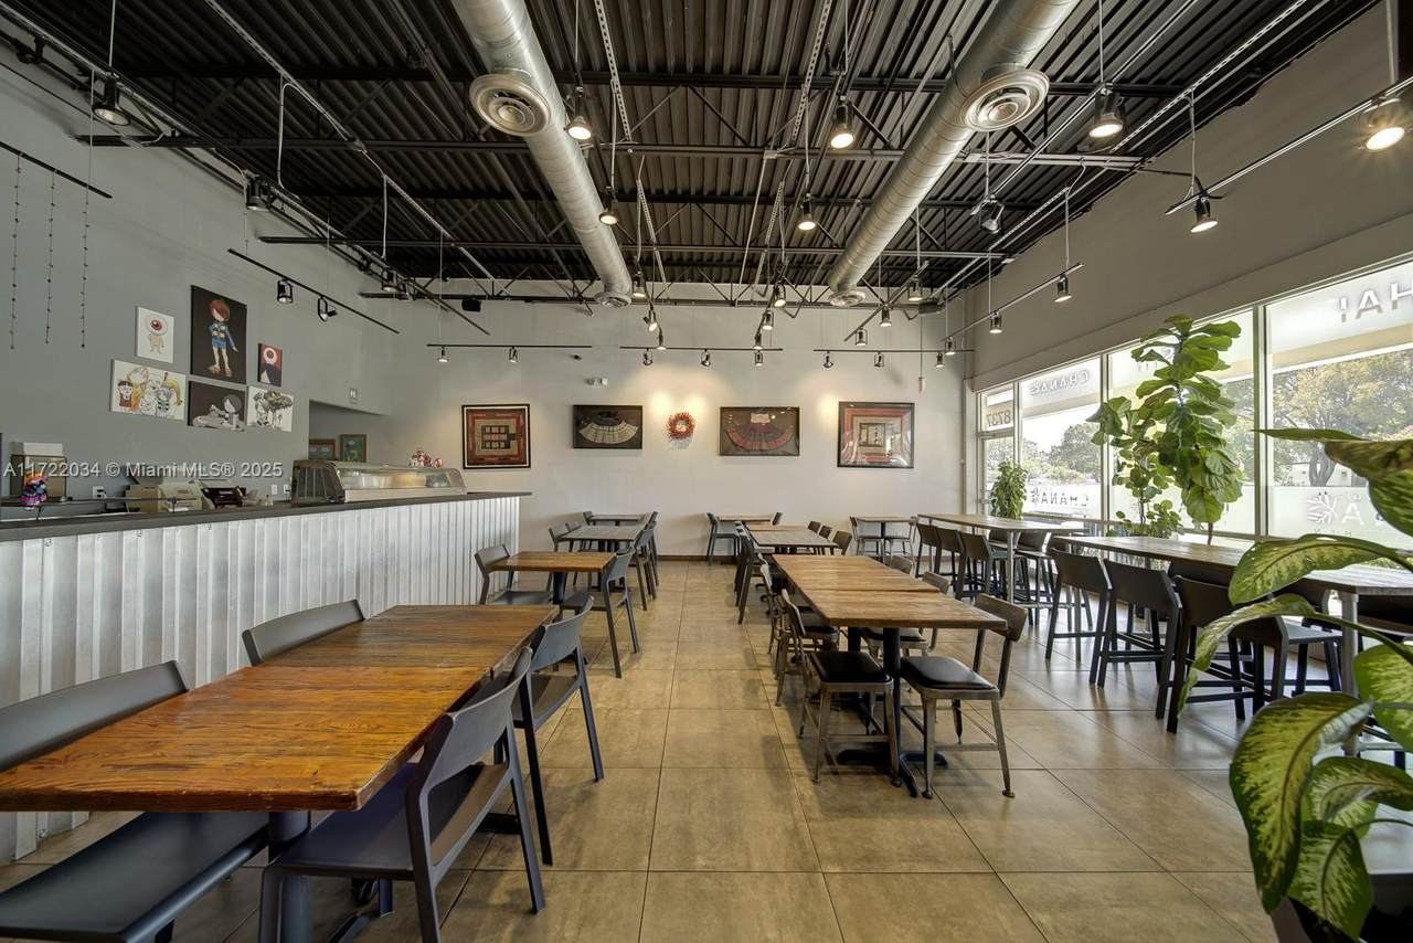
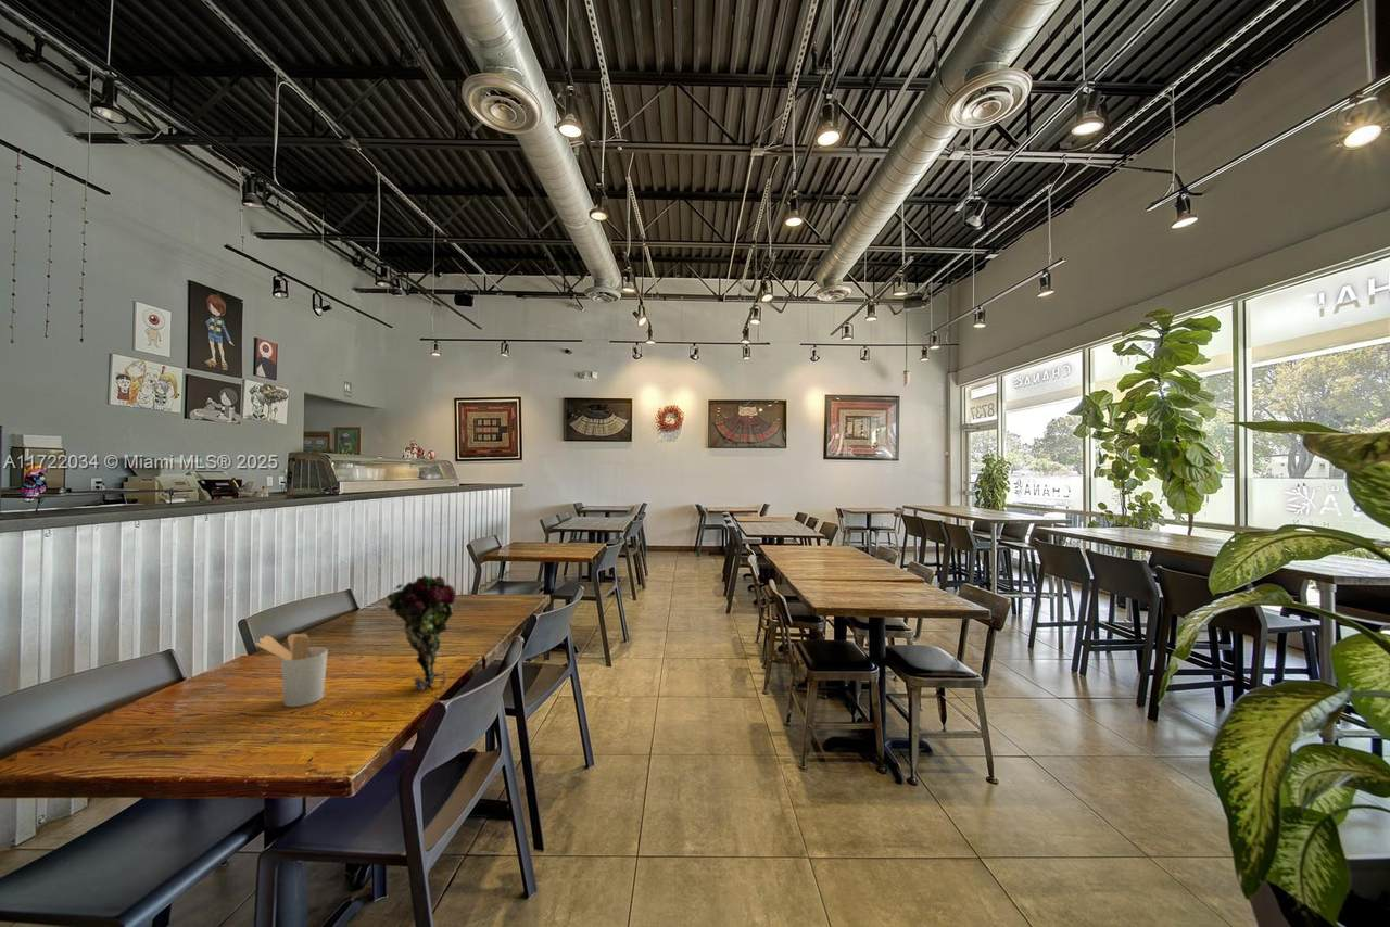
+ flower [386,573,457,693]
+ utensil holder [254,632,329,708]
